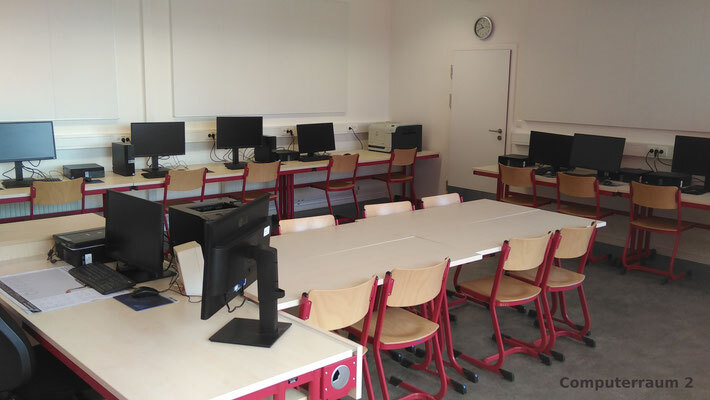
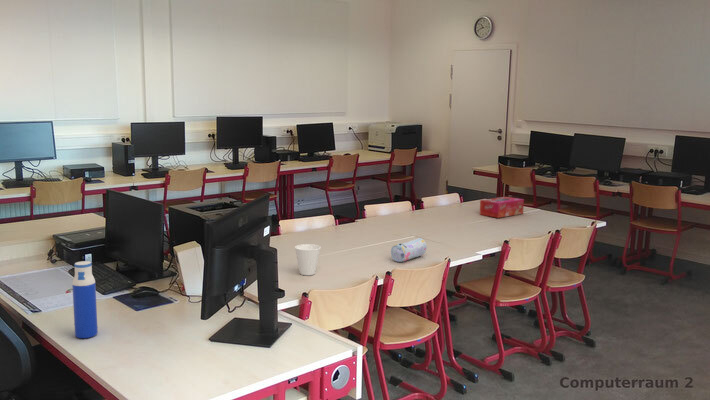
+ cup [294,243,322,276]
+ water bottle [71,260,99,339]
+ pencil case [390,237,428,263]
+ tissue box [479,196,525,219]
